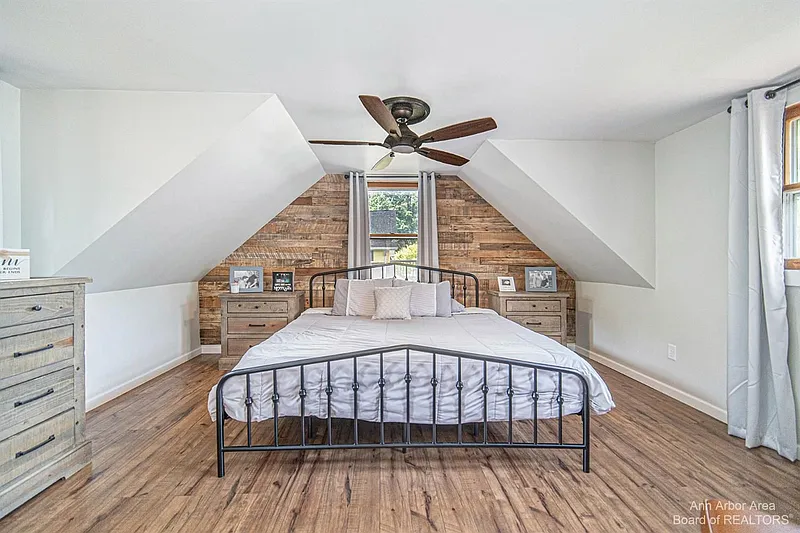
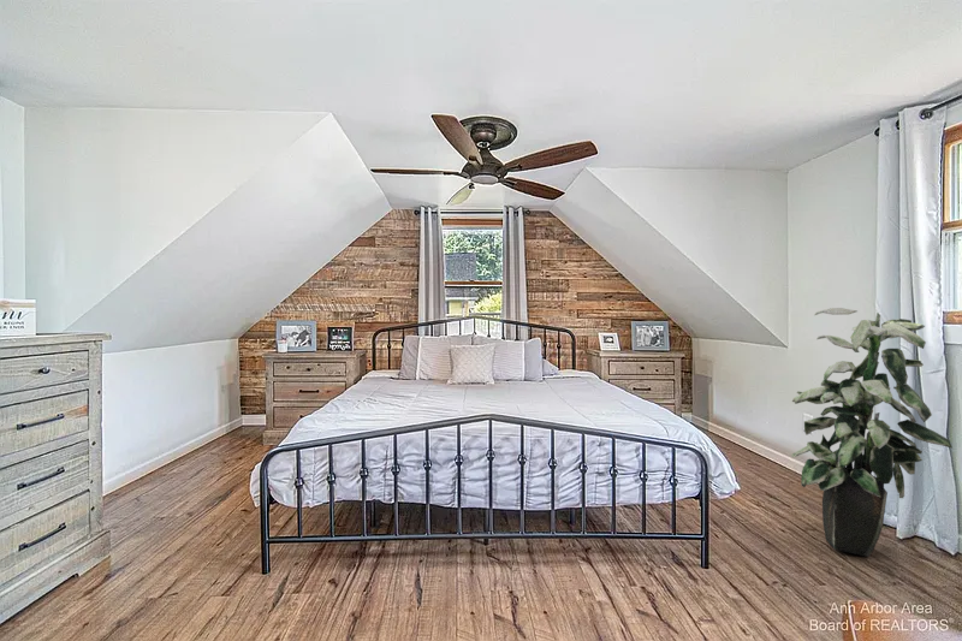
+ indoor plant [790,307,954,558]
